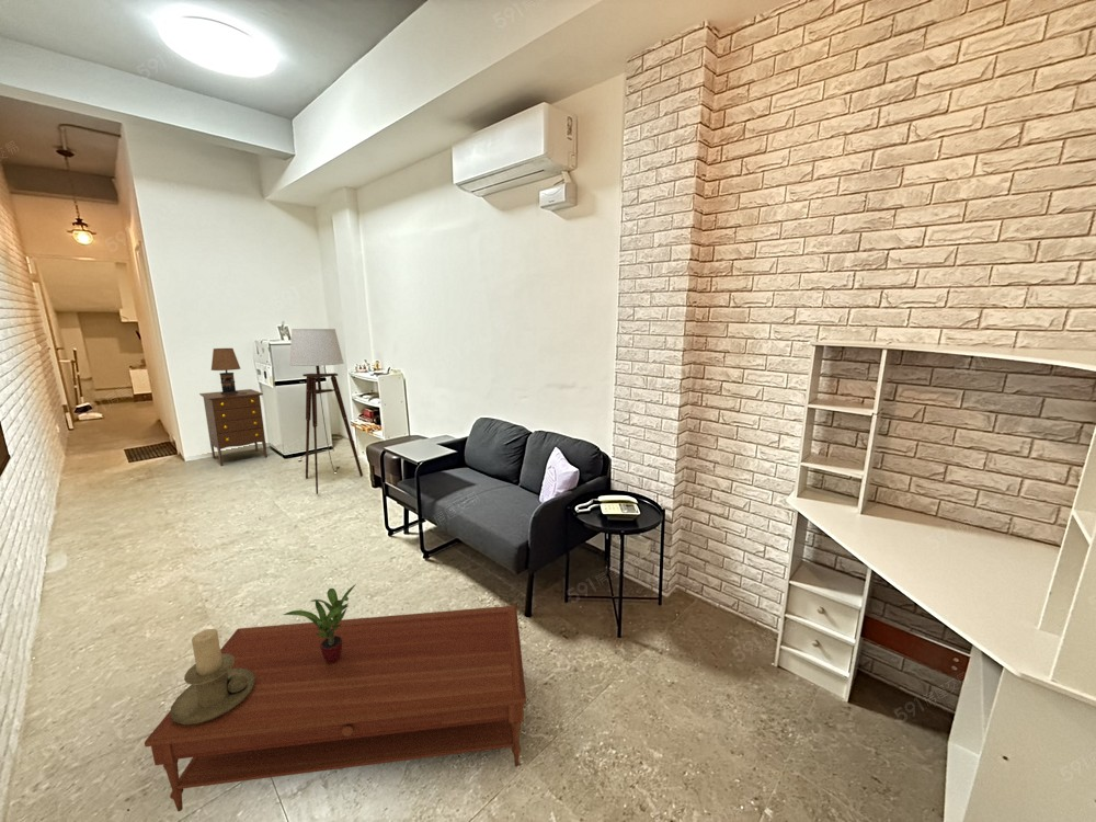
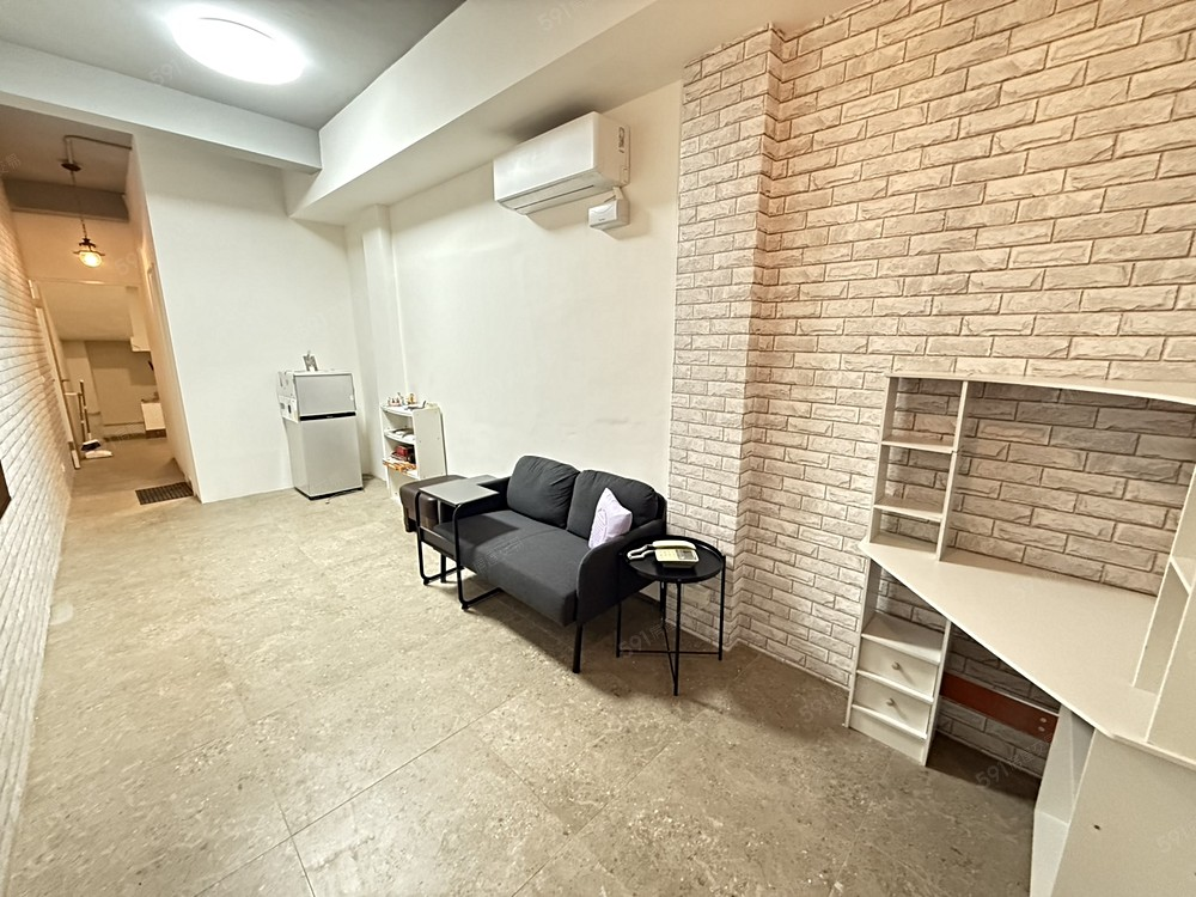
- coffee table [144,604,527,812]
- potted plant [282,583,357,663]
- dresser [198,388,269,467]
- candle holder [170,628,255,724]
- floor lamp [288,328,364,495]
- table lamp [210,347,247,396]
